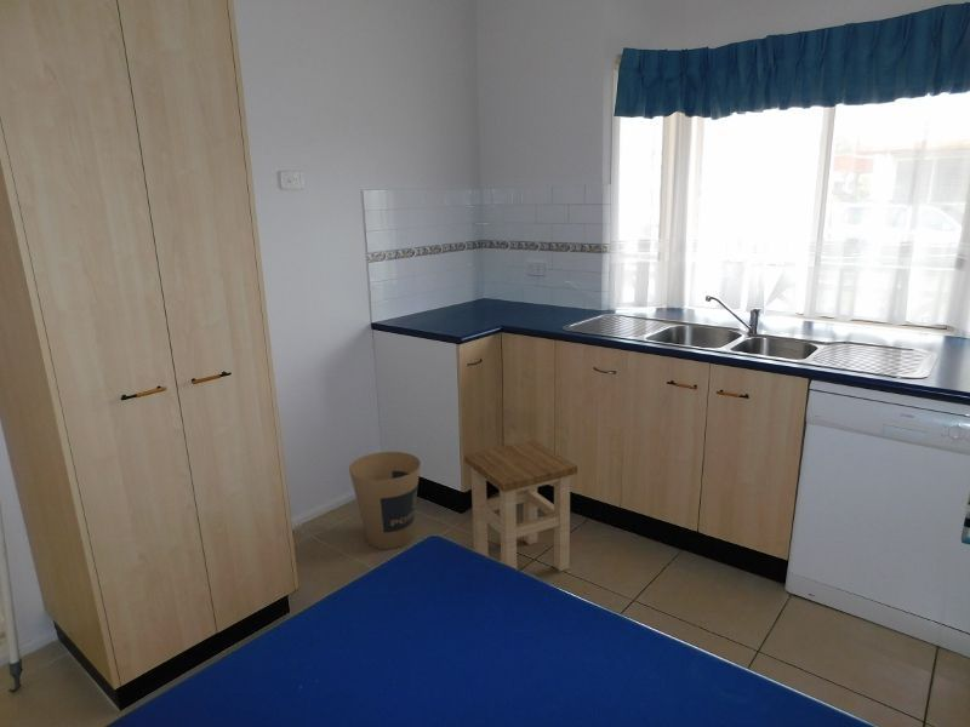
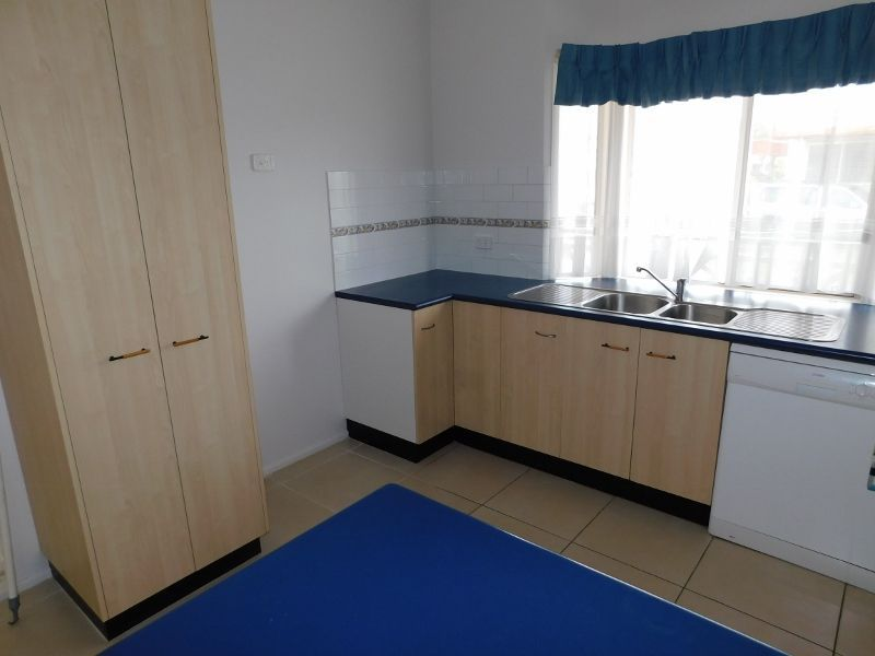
- trash can [348,451,422,550]
- stool [463,439,578,573]
